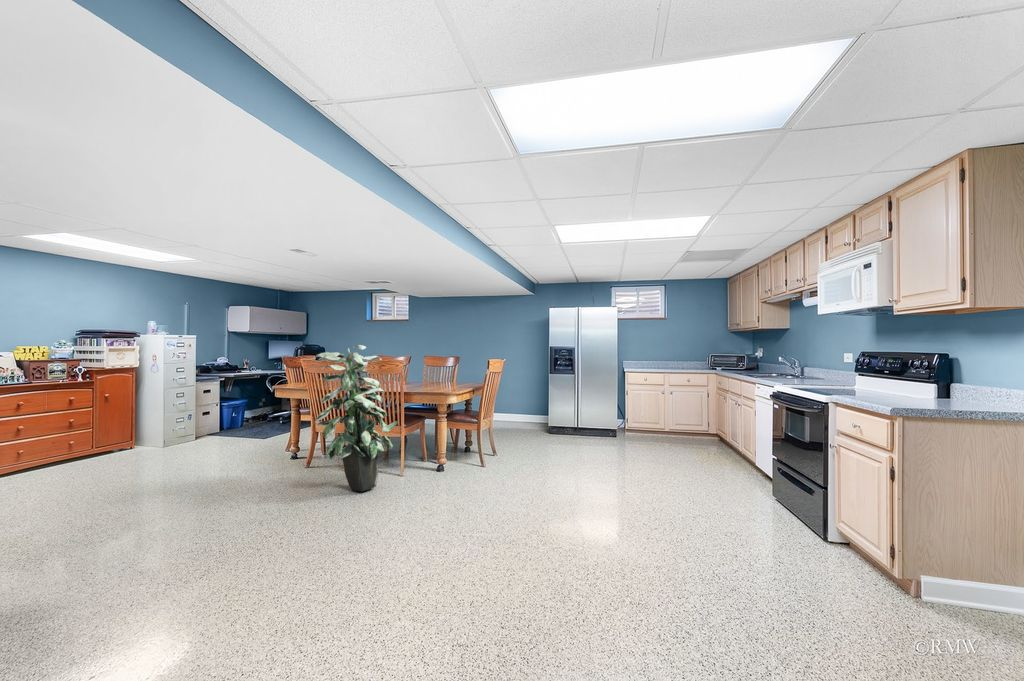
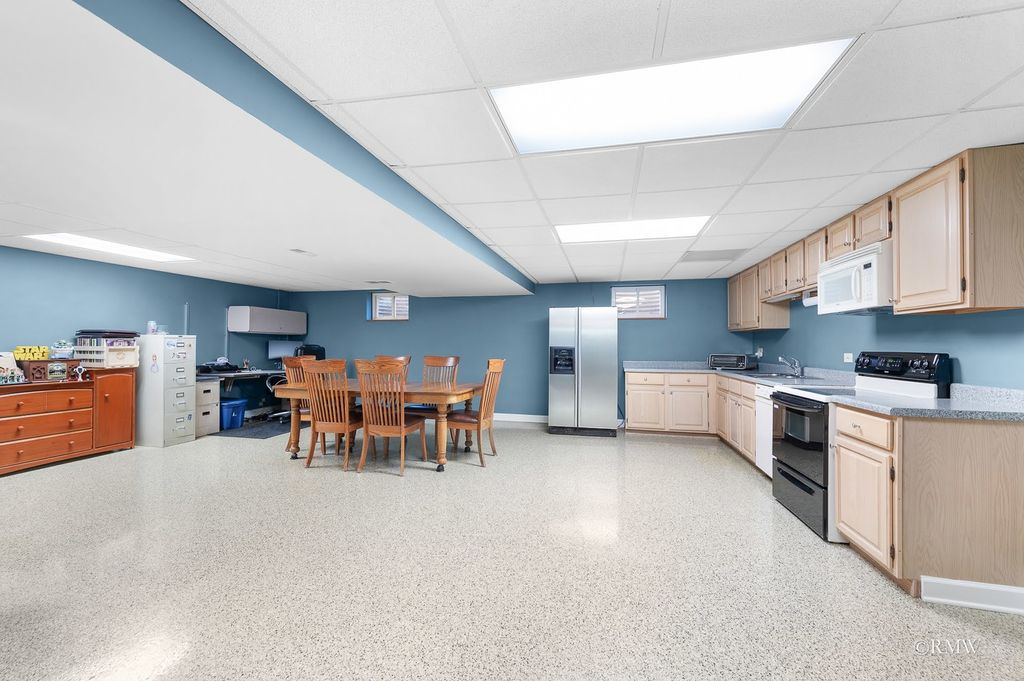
- indoor plant [314,344,399,492]
